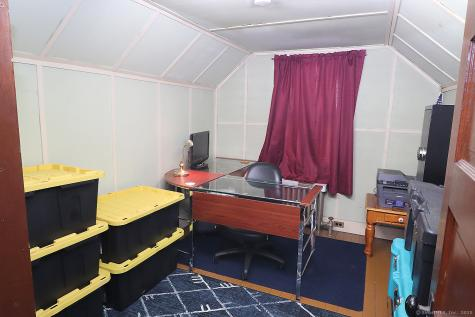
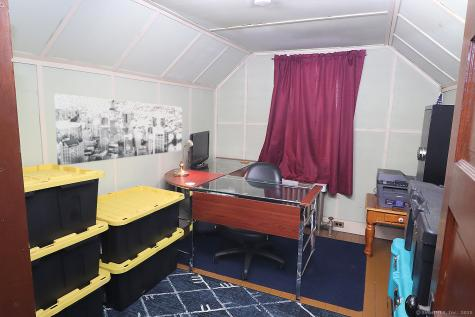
+ wall art [54,93,183,166]
